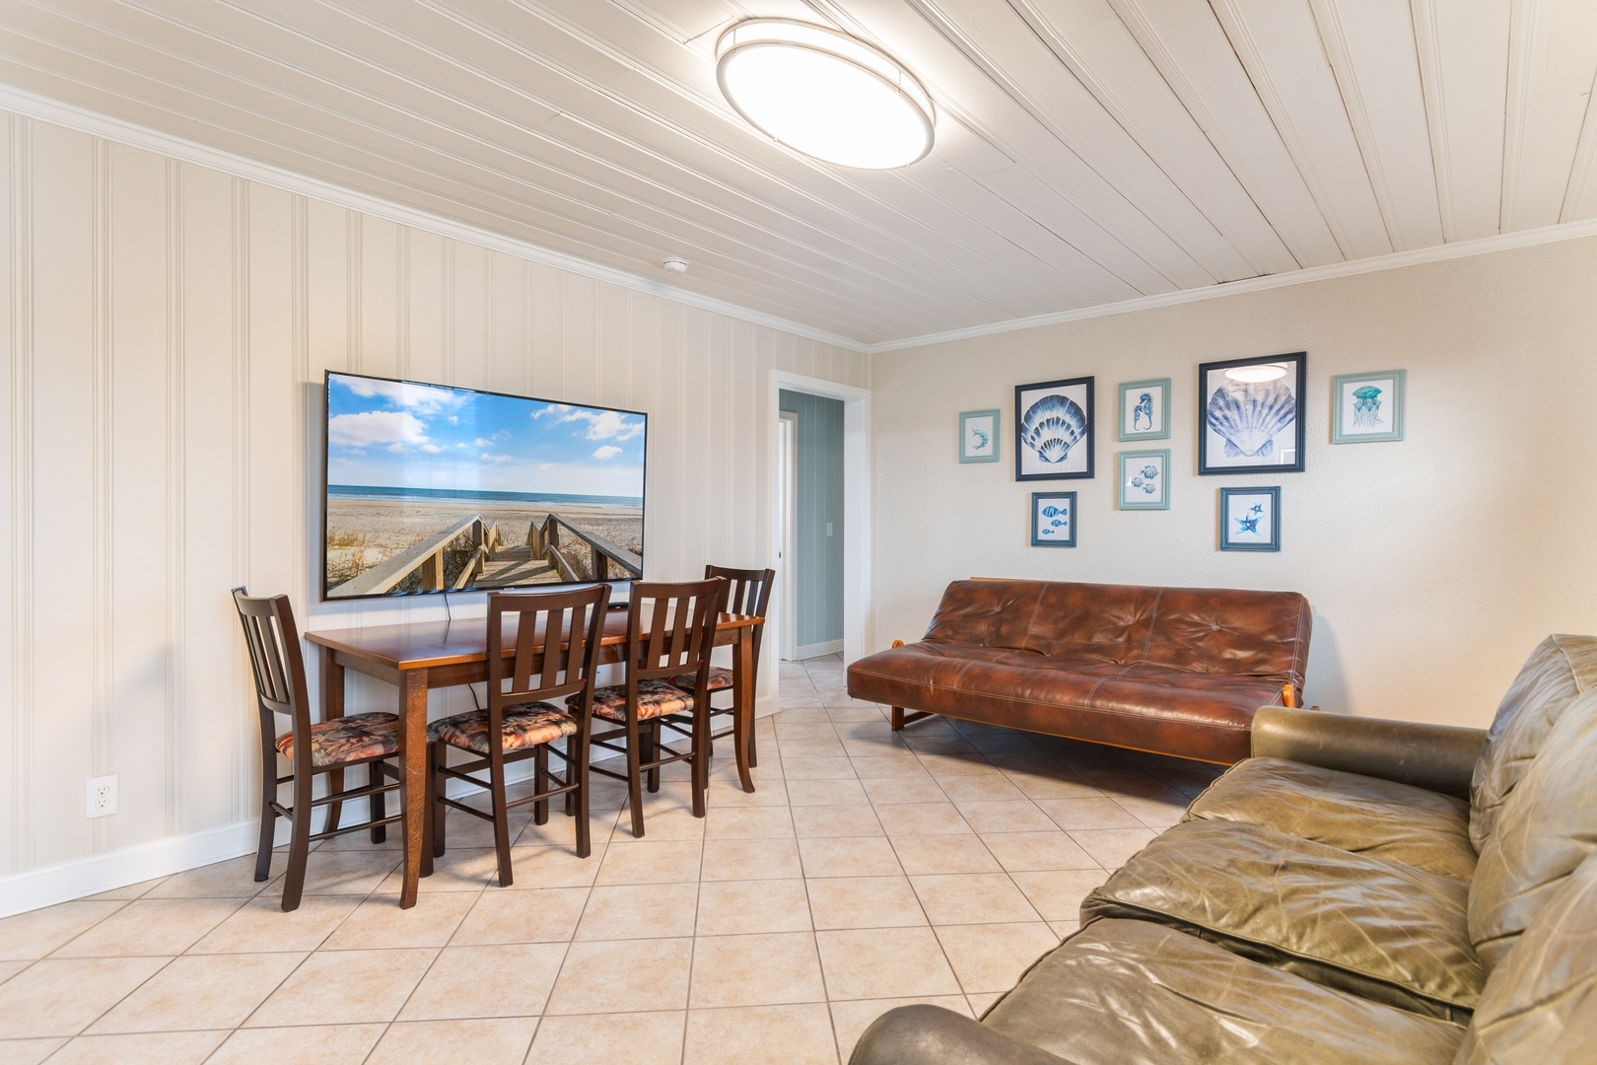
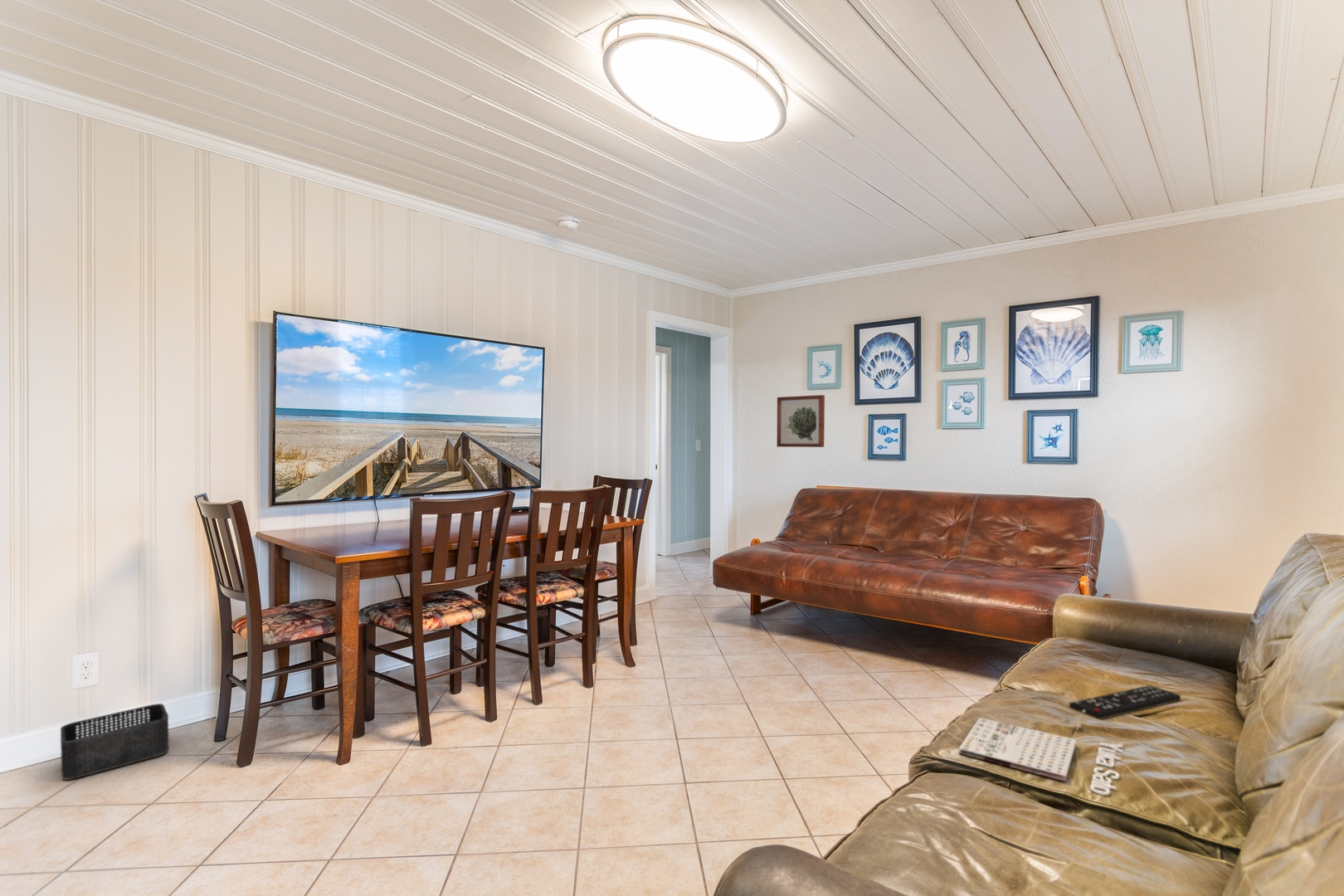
+ wall art [776,394,825,448]
+ storage bin [60,703,170,781]
+ remote control [1069,684,1181,720]
+ magazine [958,717,1123,796]
